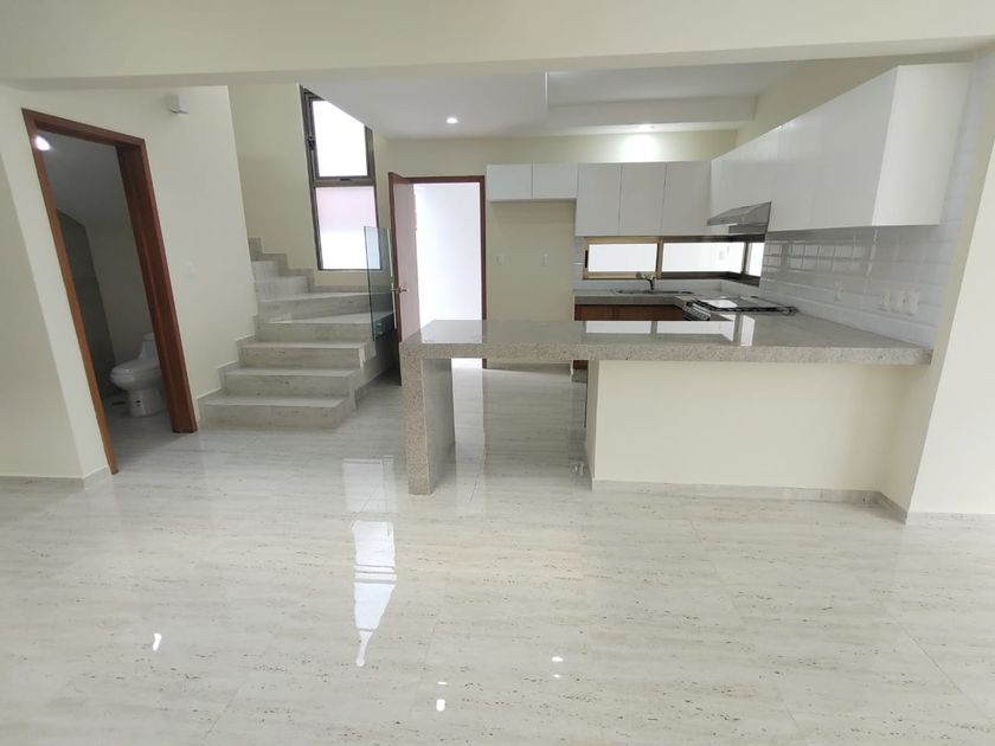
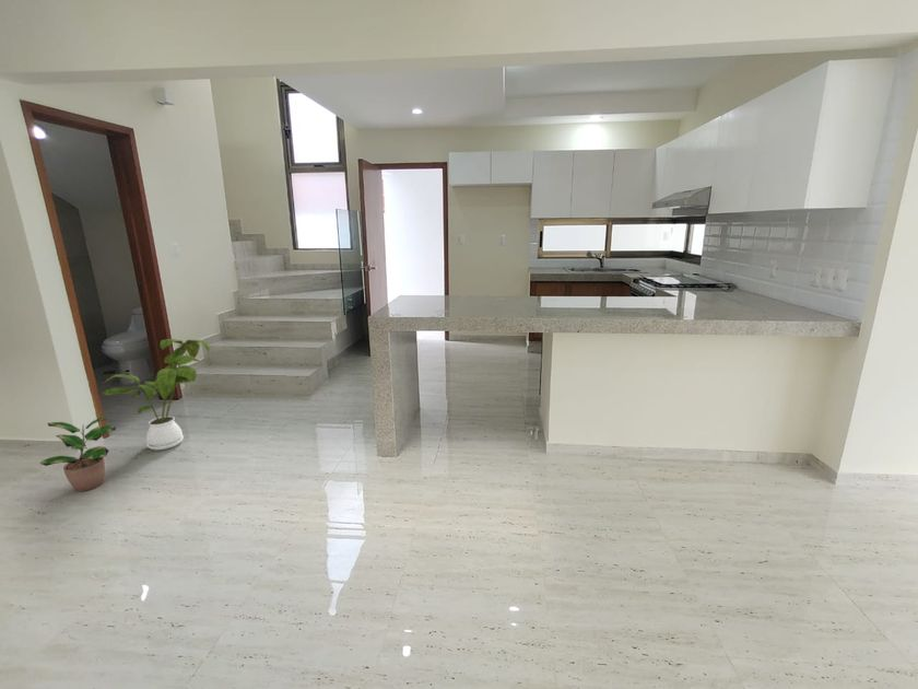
+ house plant [102,338,211,452]
+ potted plant [39,416,117,492]
